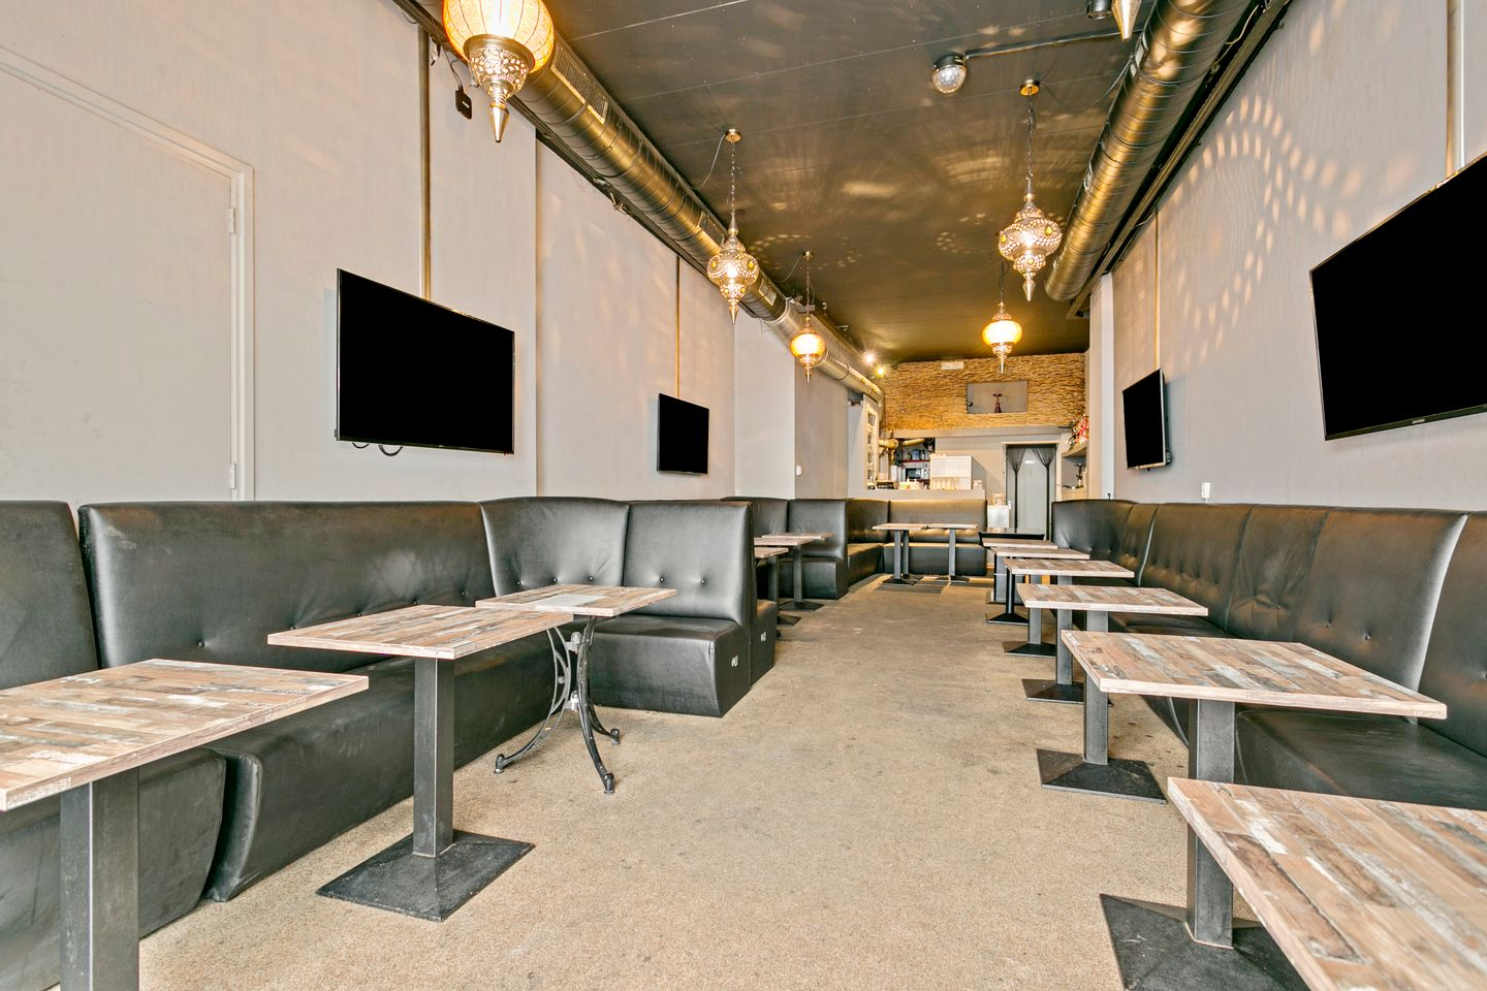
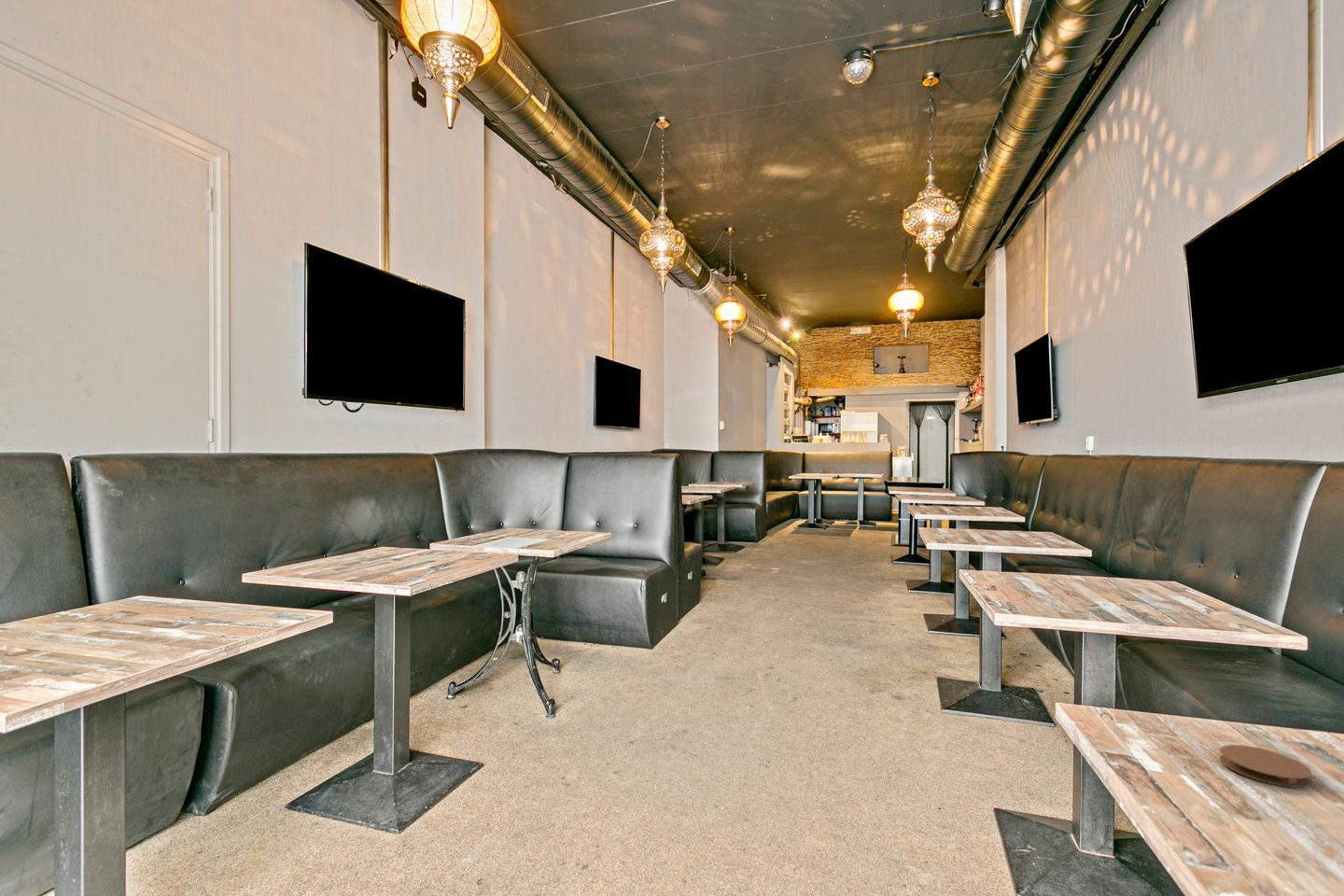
+ coaster [1219,744,1313,789]
